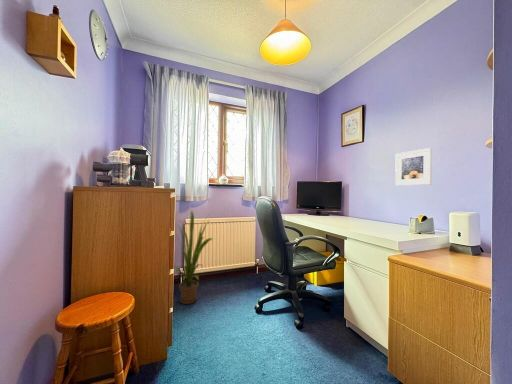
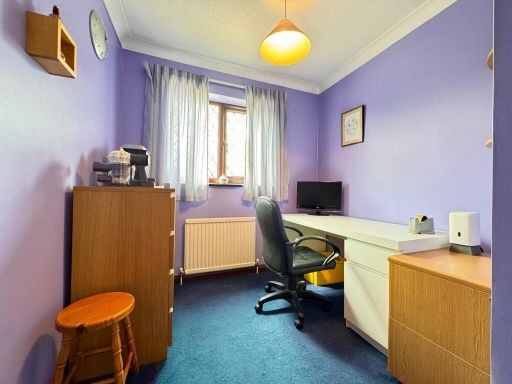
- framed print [394,147,433,187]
- house plant [173,209,214,305]
